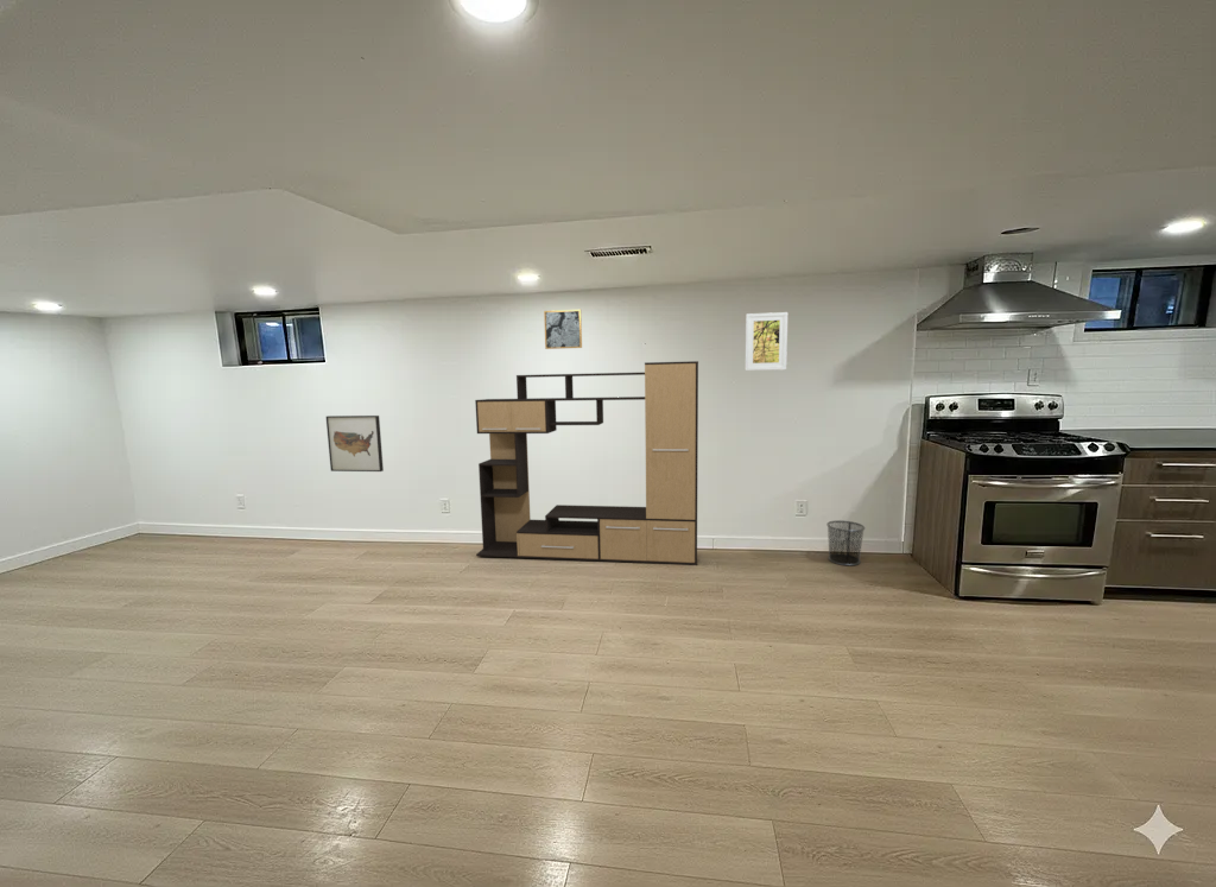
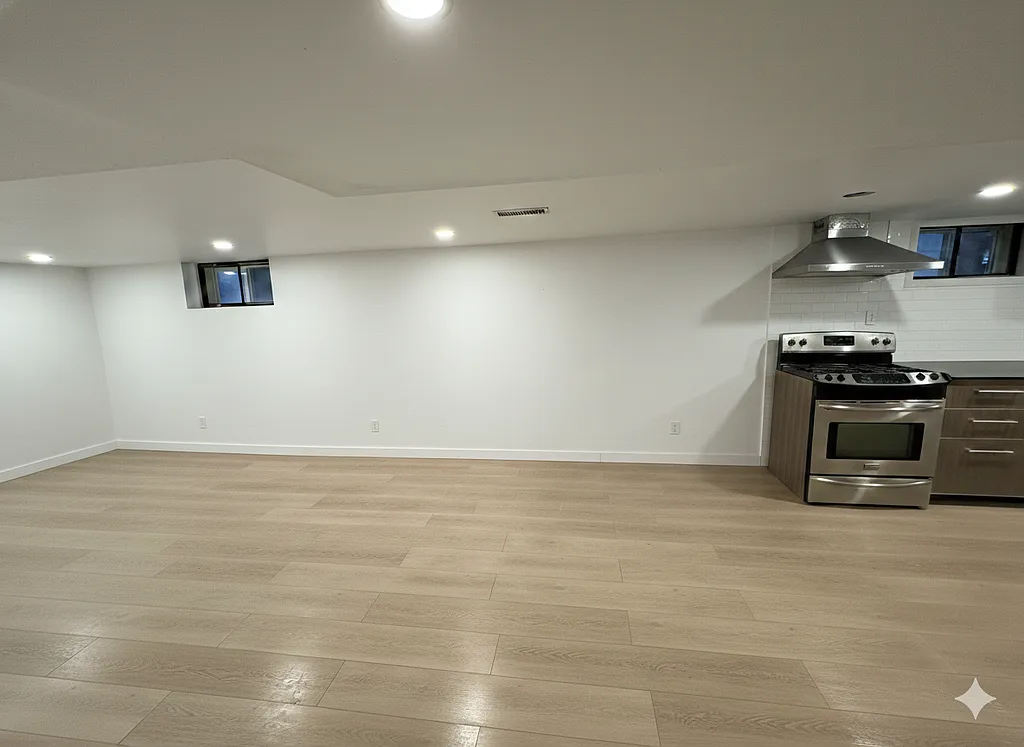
- media console [474,360,699,566]
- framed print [745,311,788,372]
- waste bin [825,519,866,566]
- wall art [325,414,385,473]
- wall art [543,309,583,350]
